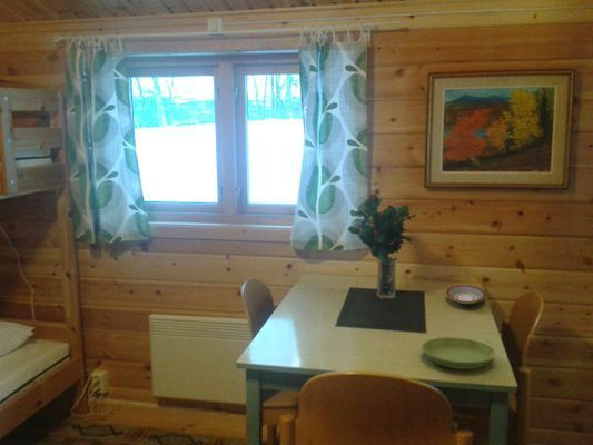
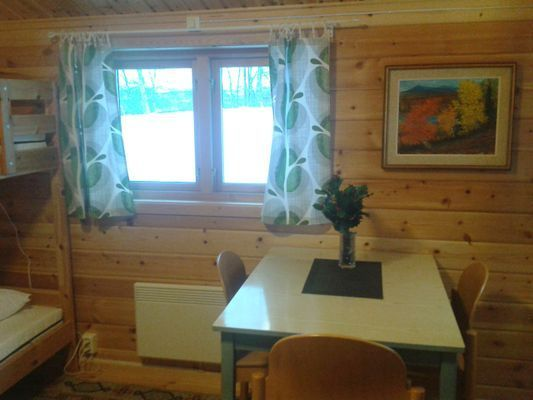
- saucer [421,336,497,370]
- plate [445,284,487,305]
